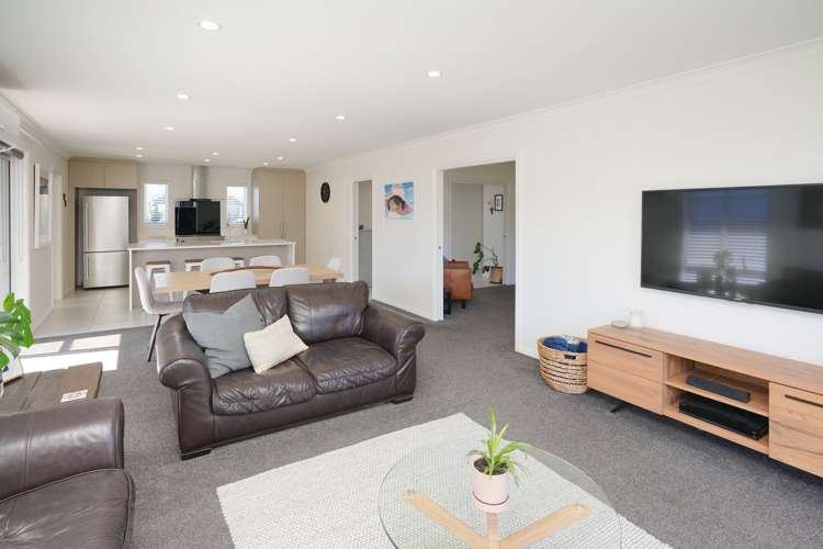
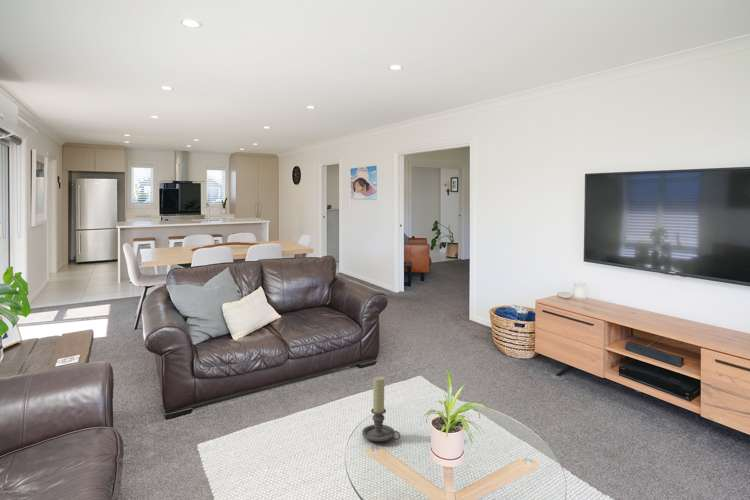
+ candle holder [361,376,401,442]
